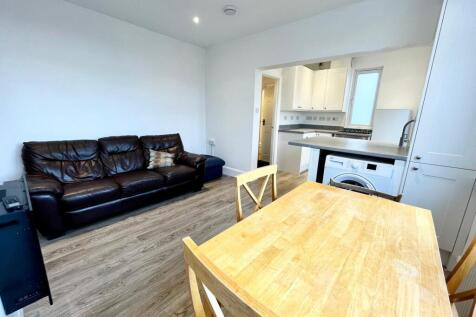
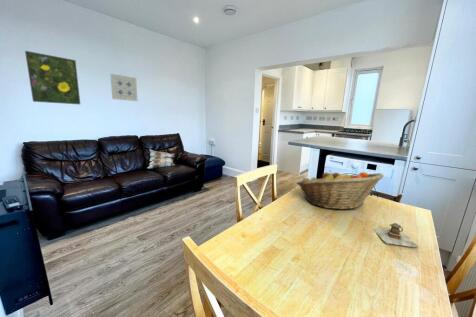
+ teapot [371,222,419,248]
+ wall art [109,73,139,102]
+ fruit basket [295,169,385,211]
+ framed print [24,50,81,105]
